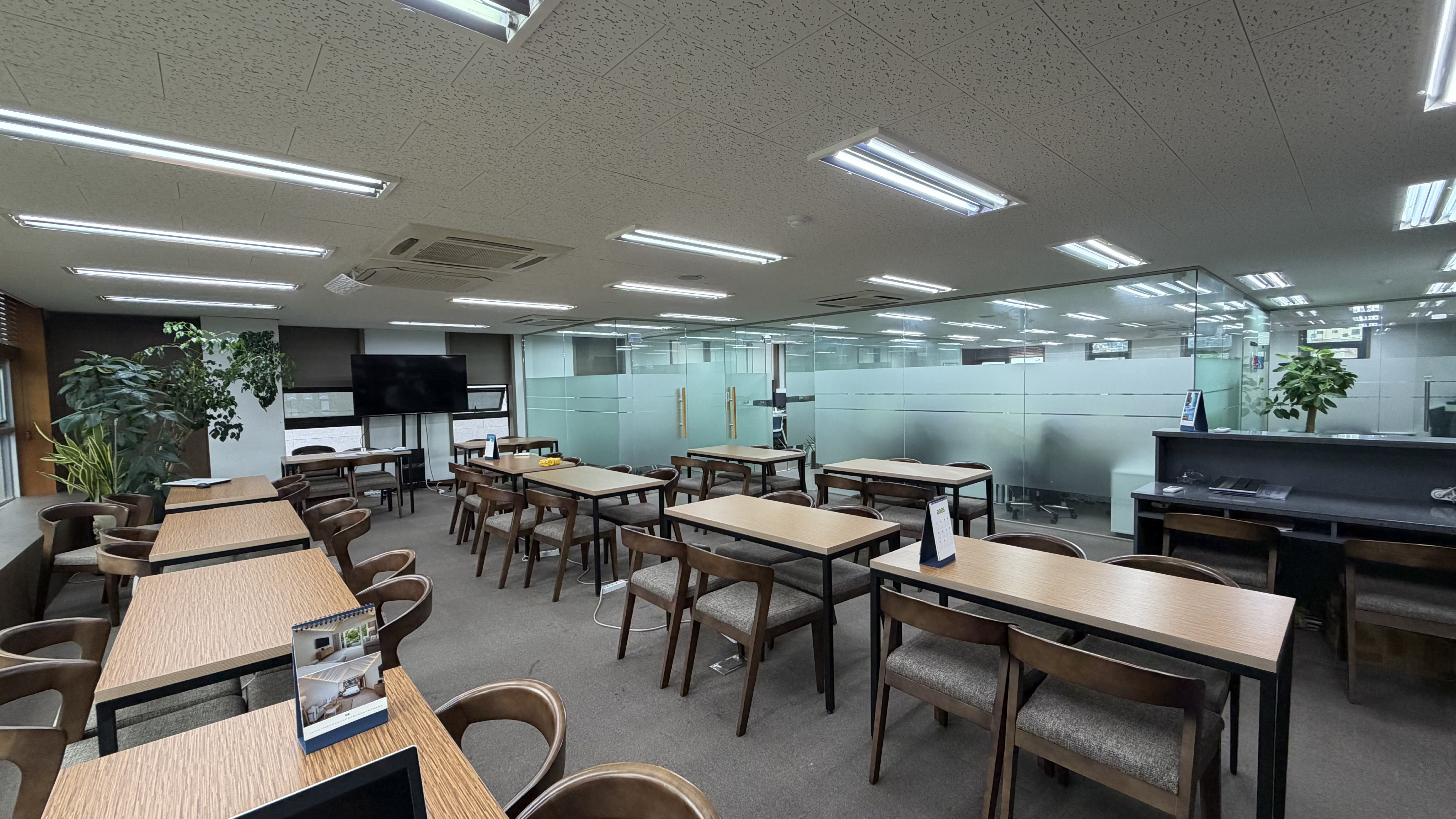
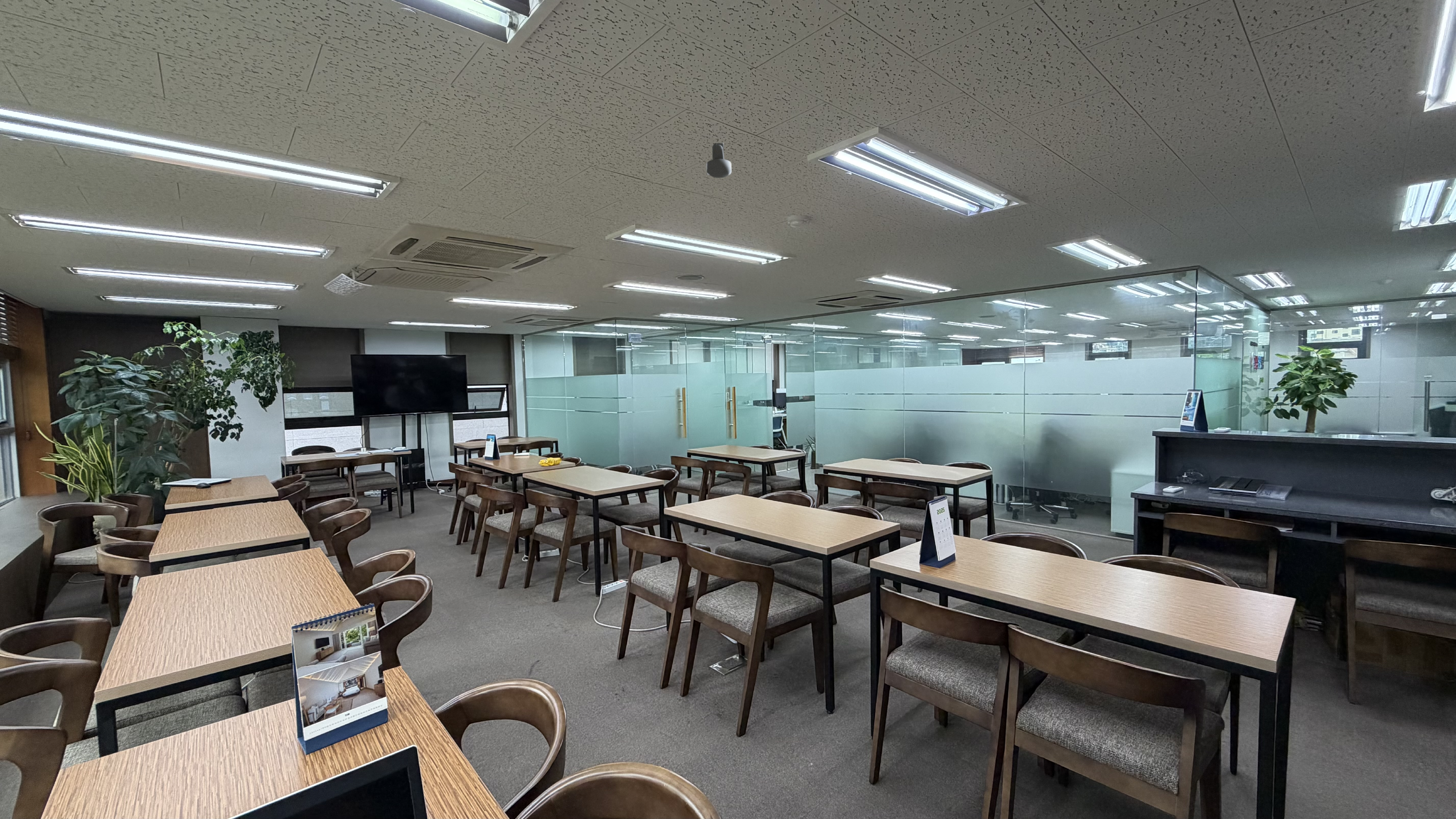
+ security camera [706,143,732,178]
